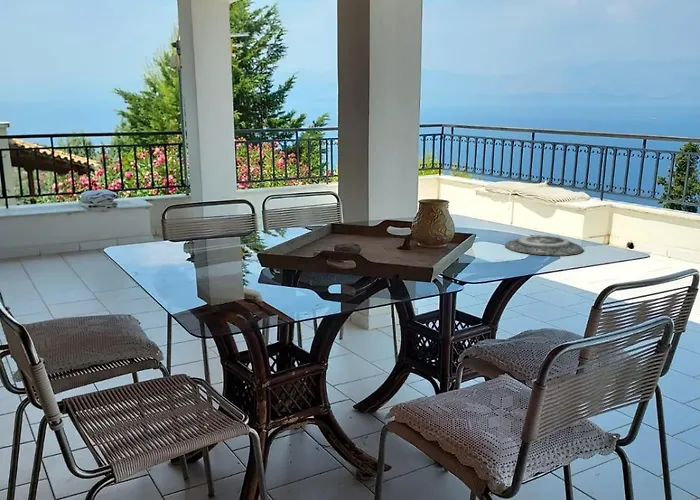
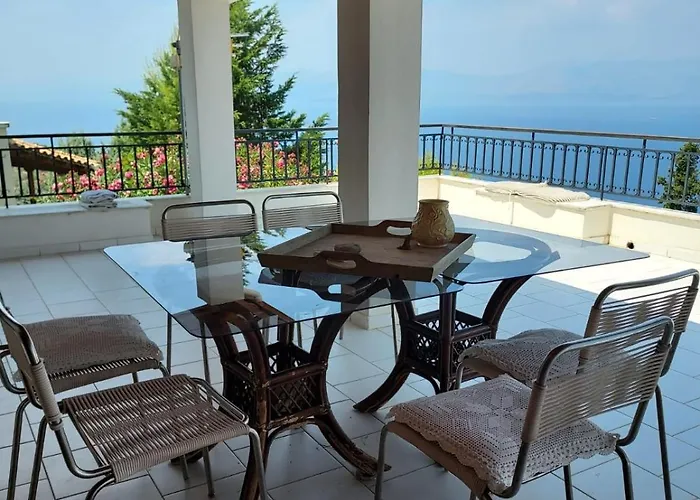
- plate [504,234,584,257]
